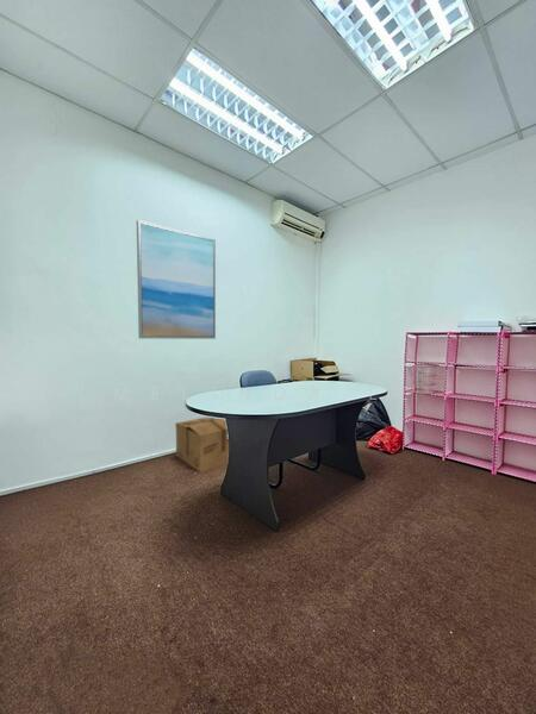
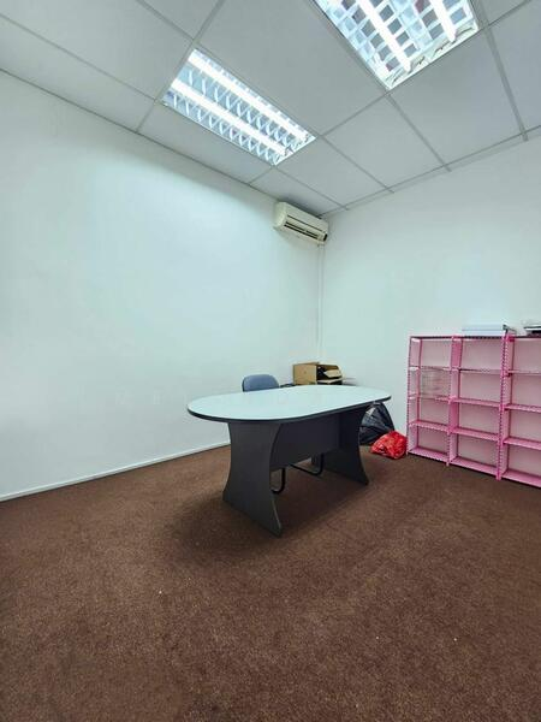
- cardboard box [174,416,230,474]
- wall art [136,219,217,340]
